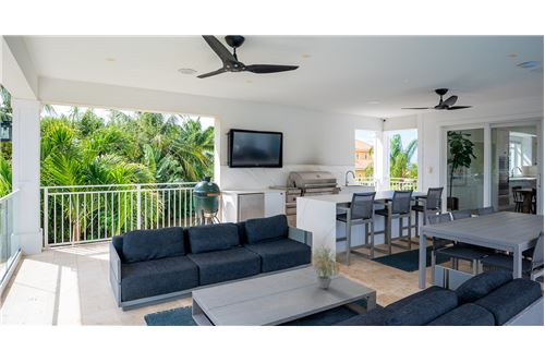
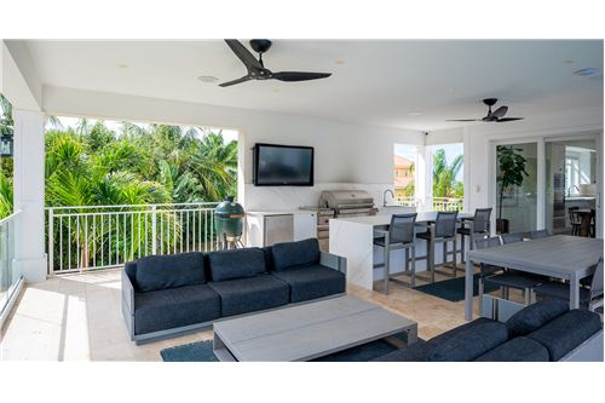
- potted plant [308,246,346,290]
